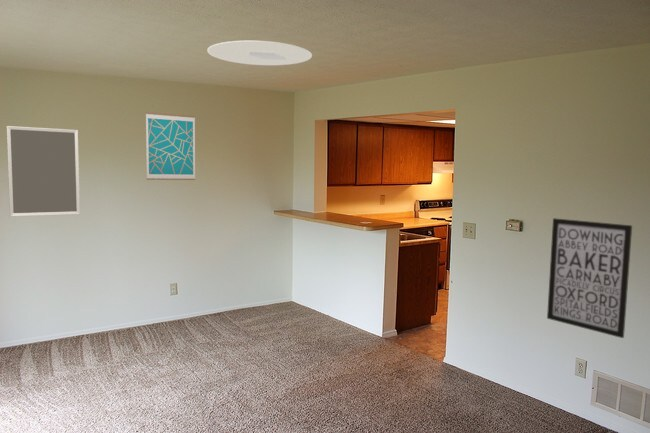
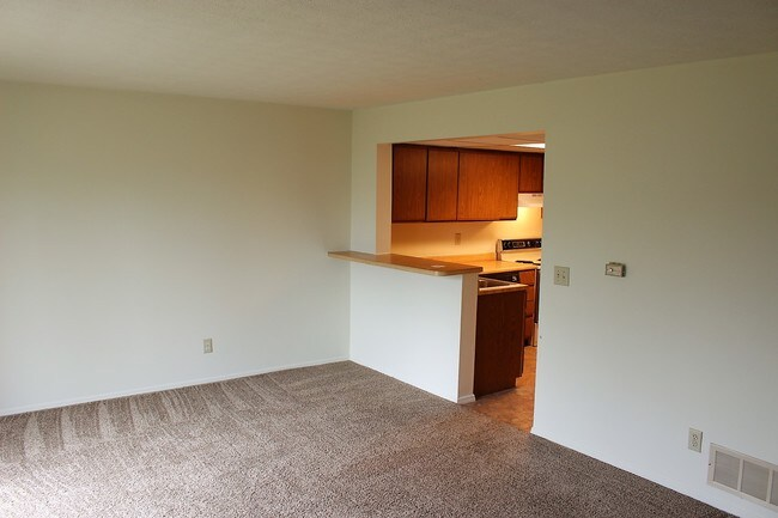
- wall art [546,217,633,339]
- wall art [145,111,196,181]
- home mirror [5,125,81,218]
- ceiling light [206,40,313,66]
